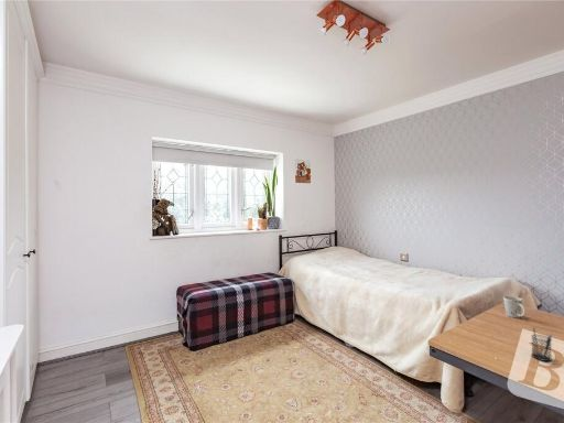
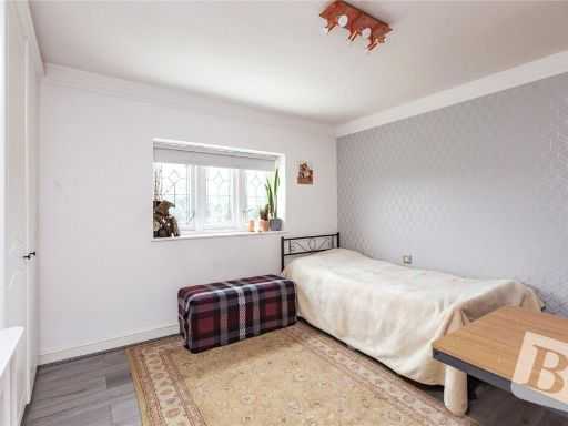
- mug [502,295,527,318]
- pencil holder [531,325,553,362]
